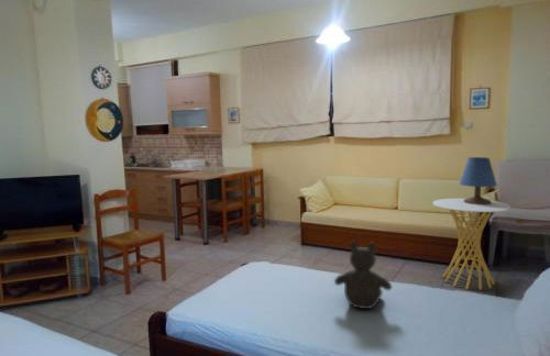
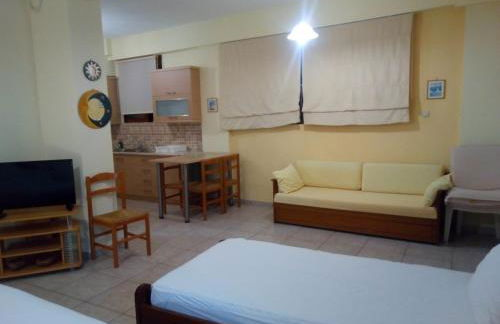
- table lamp [459,156,497,204]
- side table [432,198,513,291]
- teddy bear [333,241,393,310]
